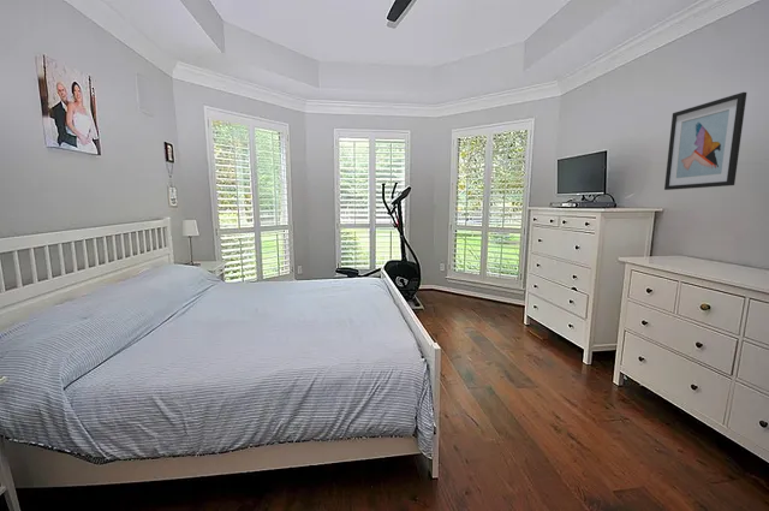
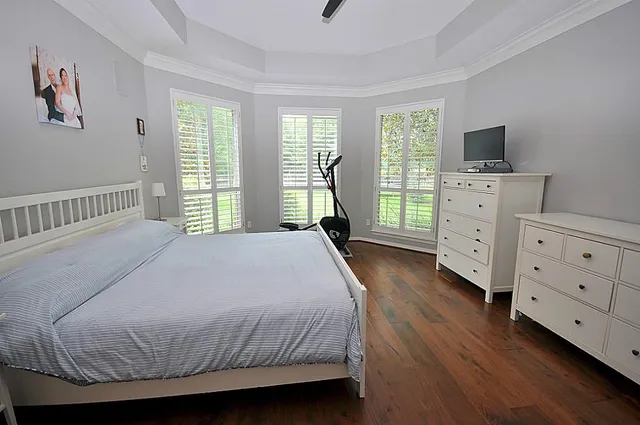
- wall art [663,91,747,191]
